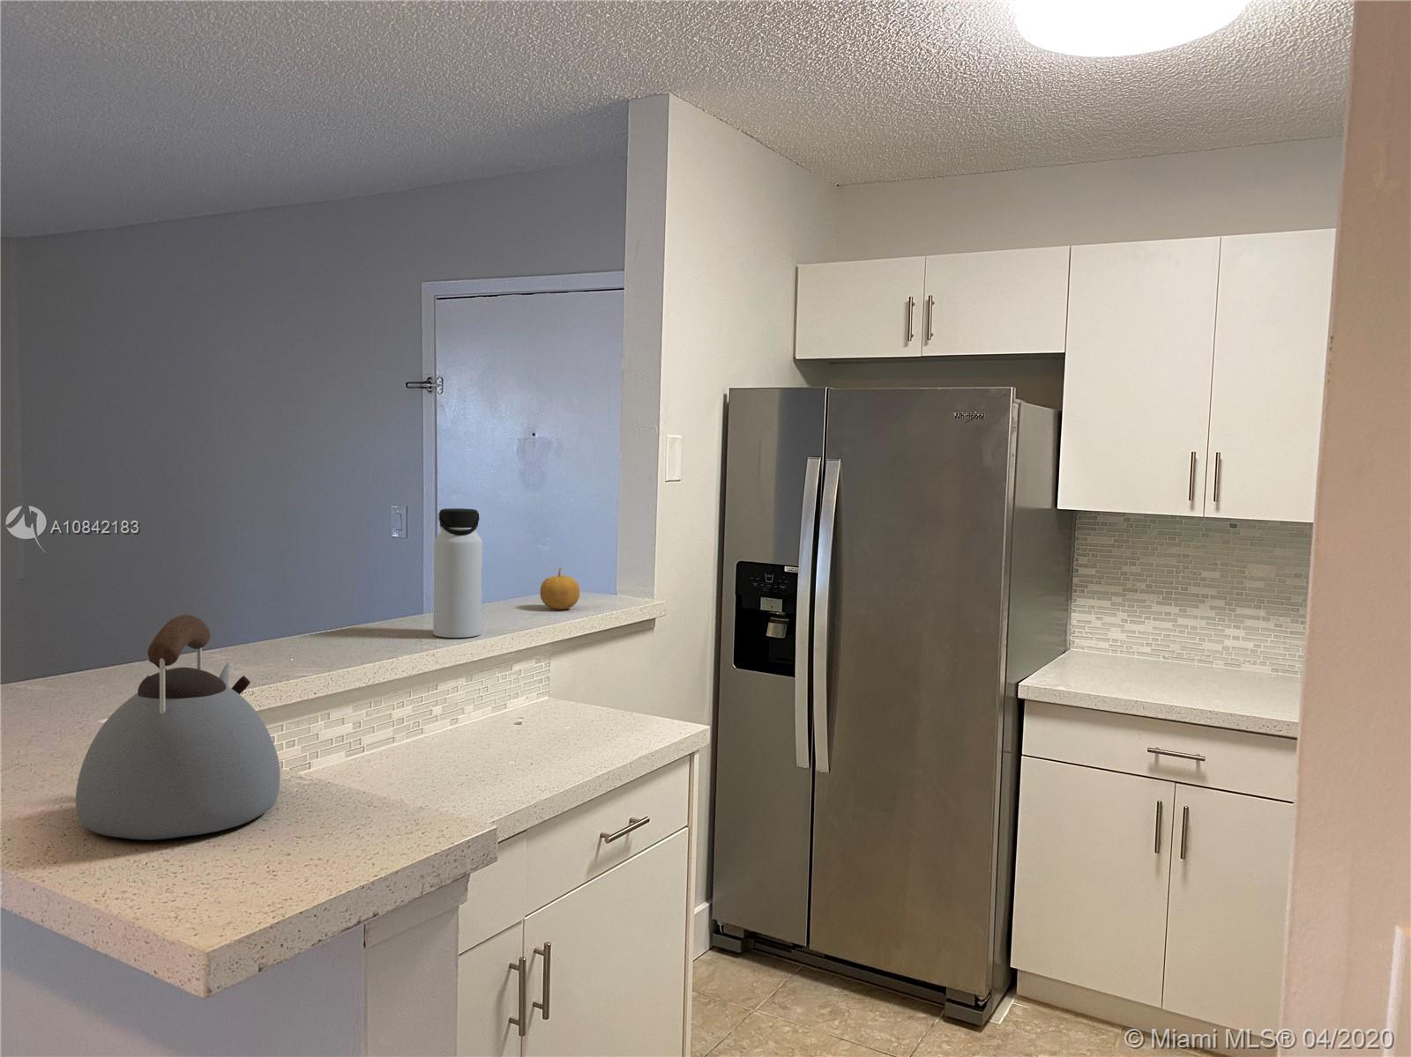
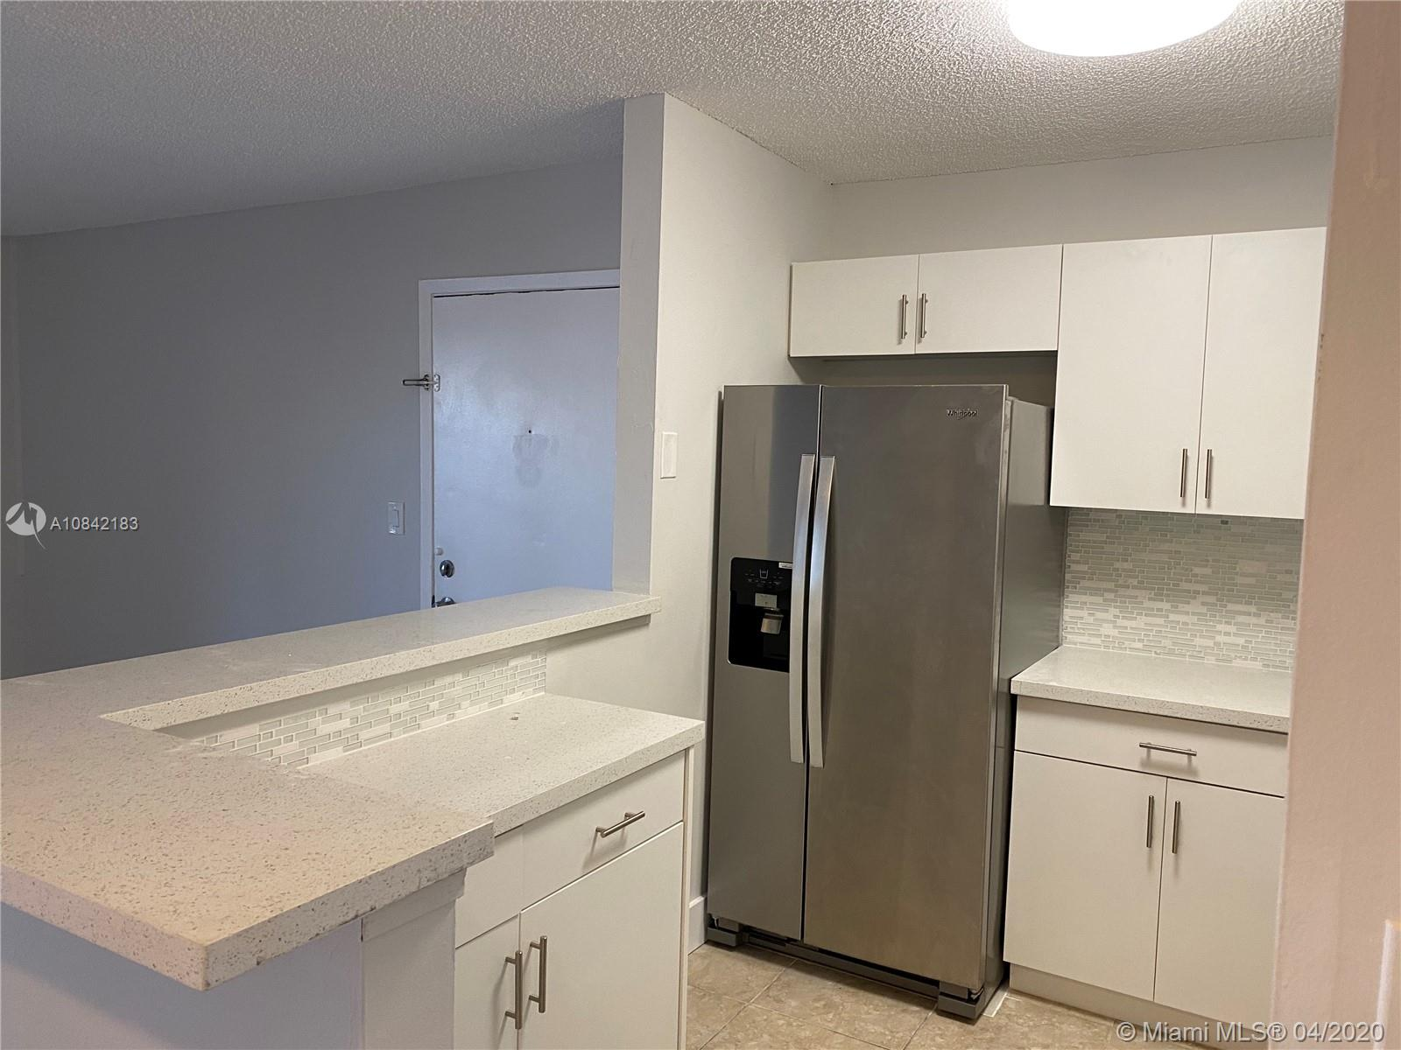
- kettle [74,614,281,840]
- water bottle [432,507,483,638]
- fruit [540,566,580,611]
